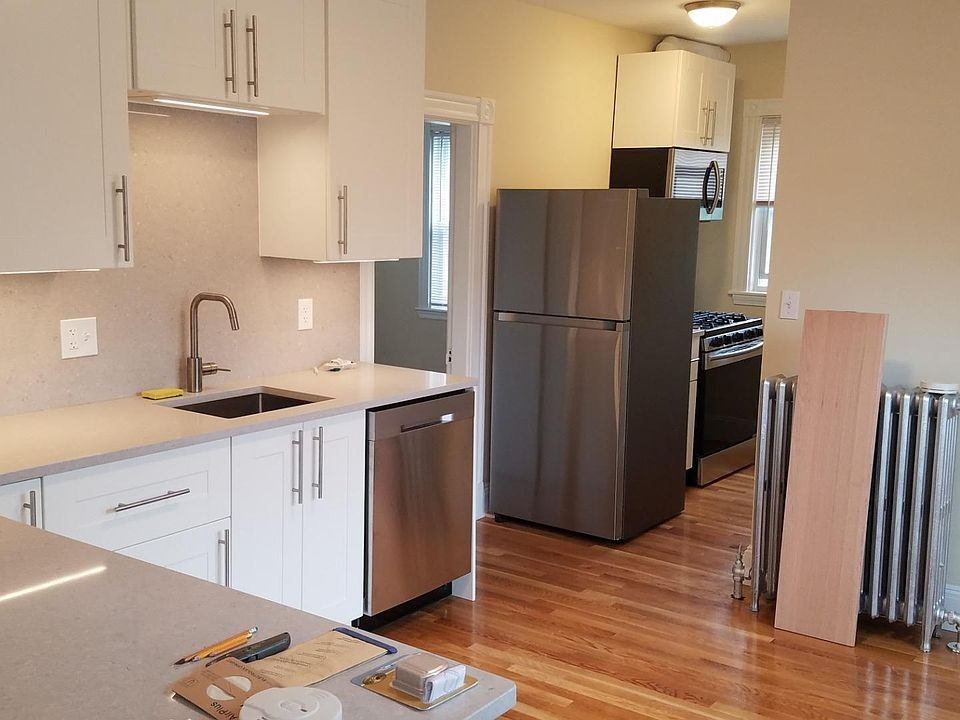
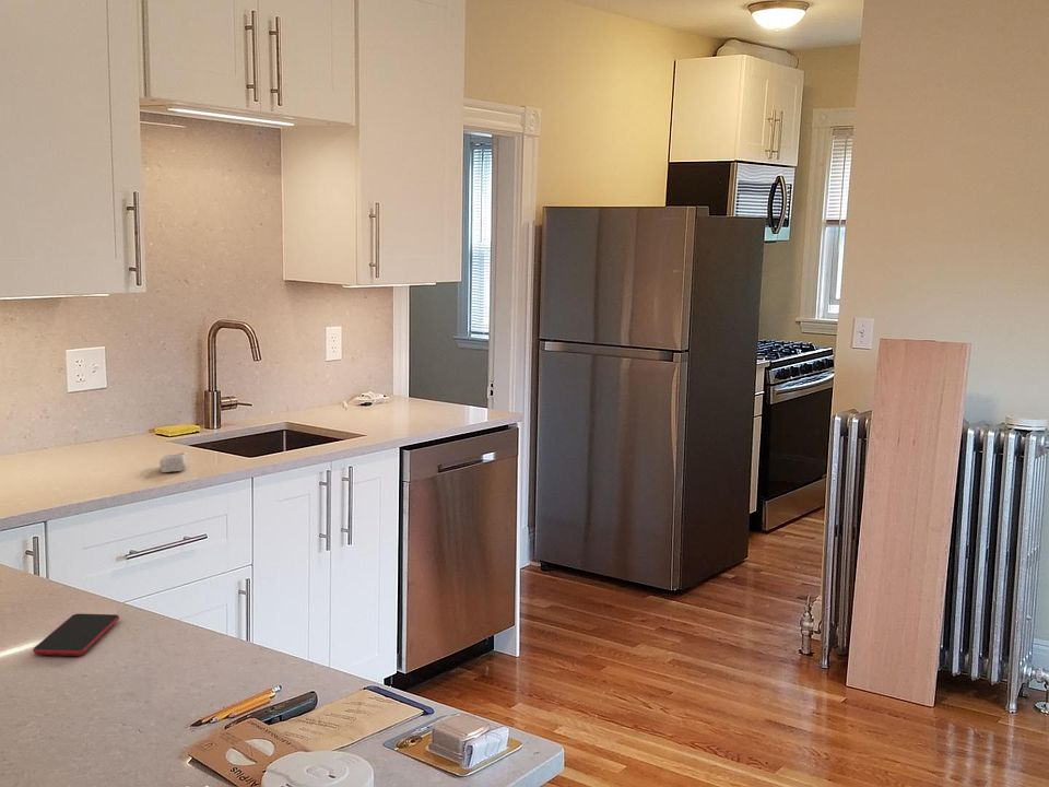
+ smartphone [32,612,120,657]
+ soap bar [158,451,188,473]
